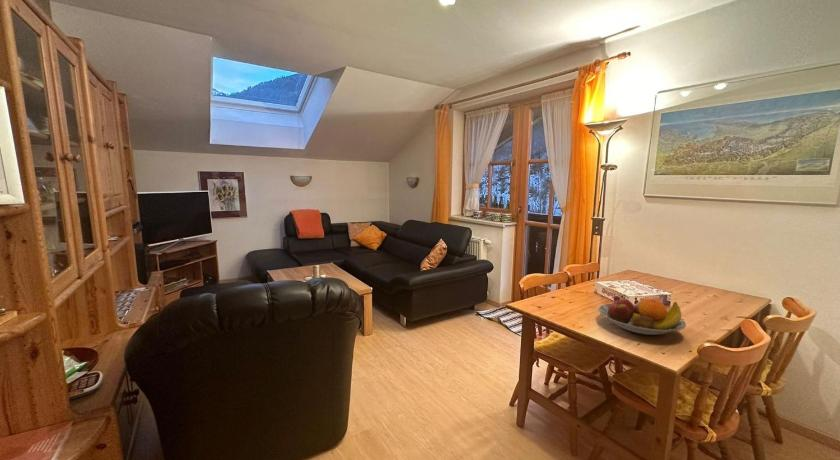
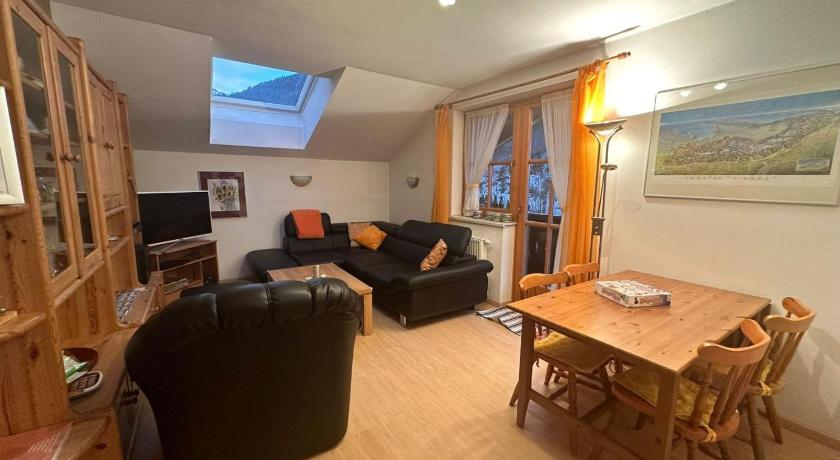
- fruit bowl [597,295,687,336]
